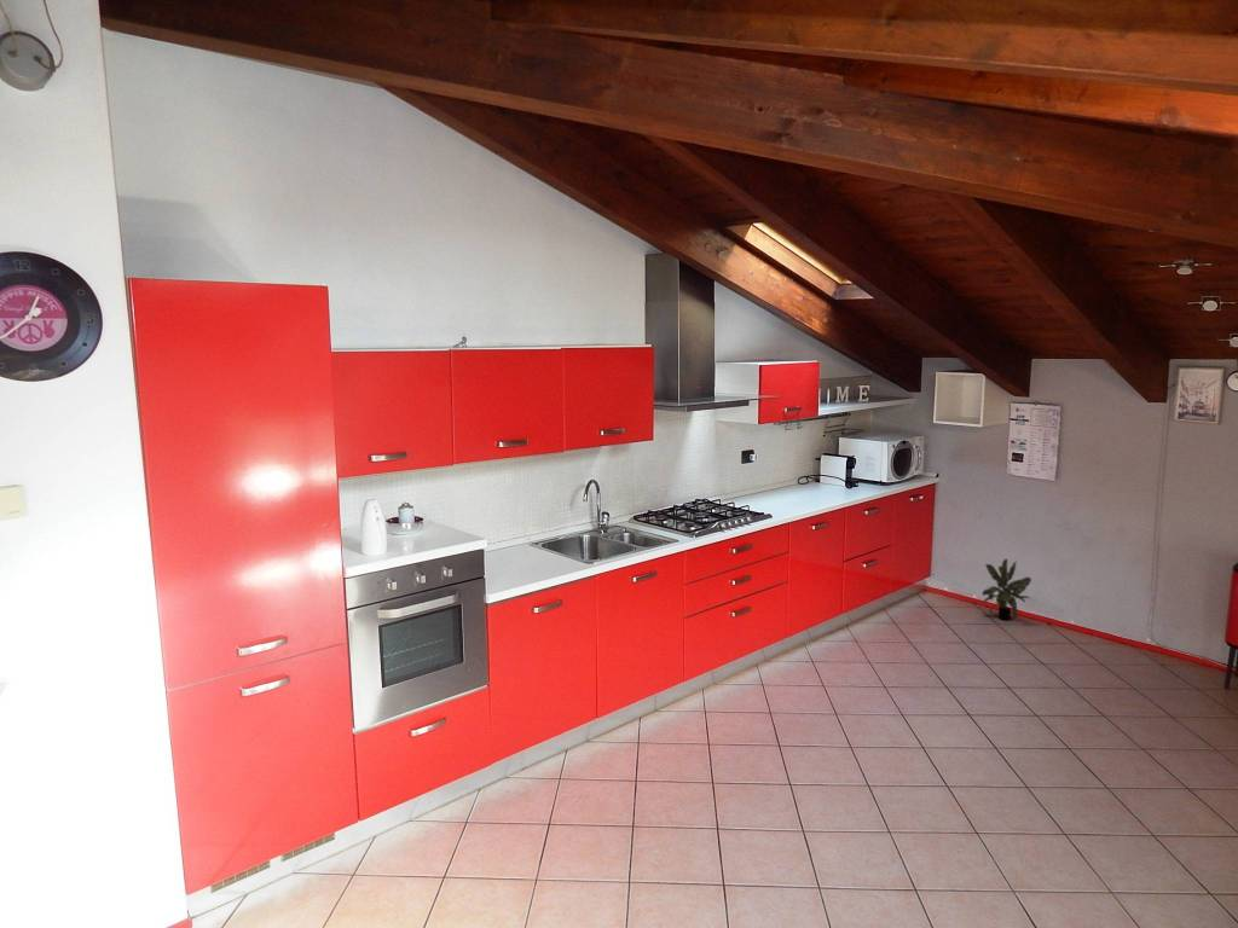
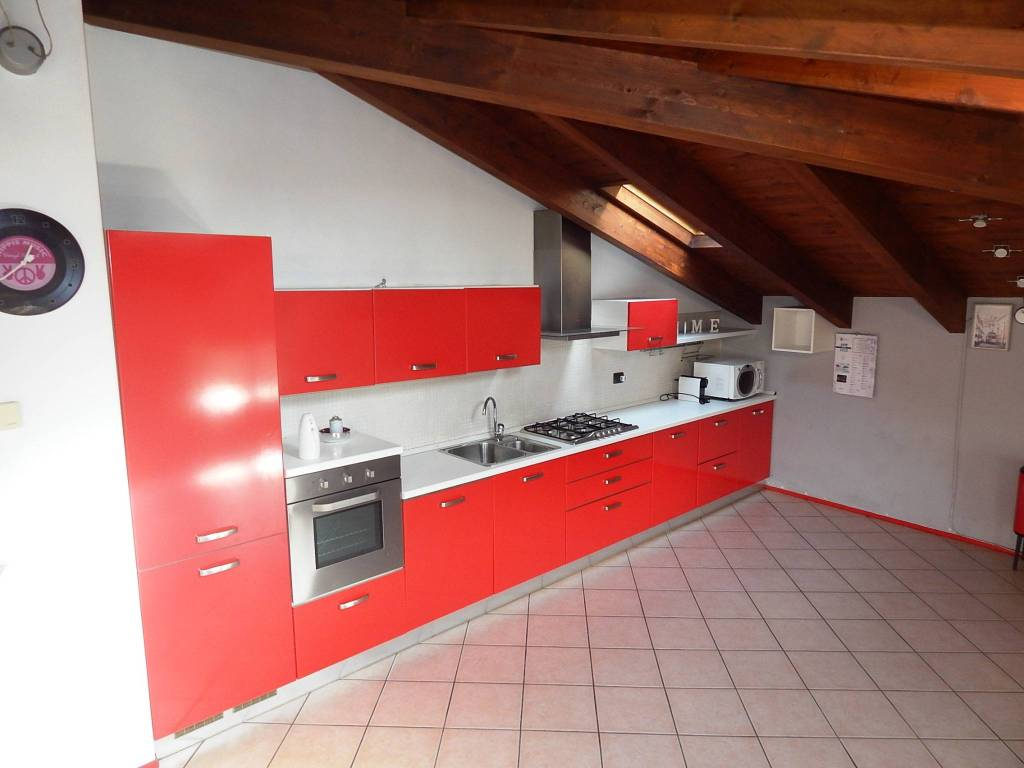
- potted plant [979,558,1032,621]
